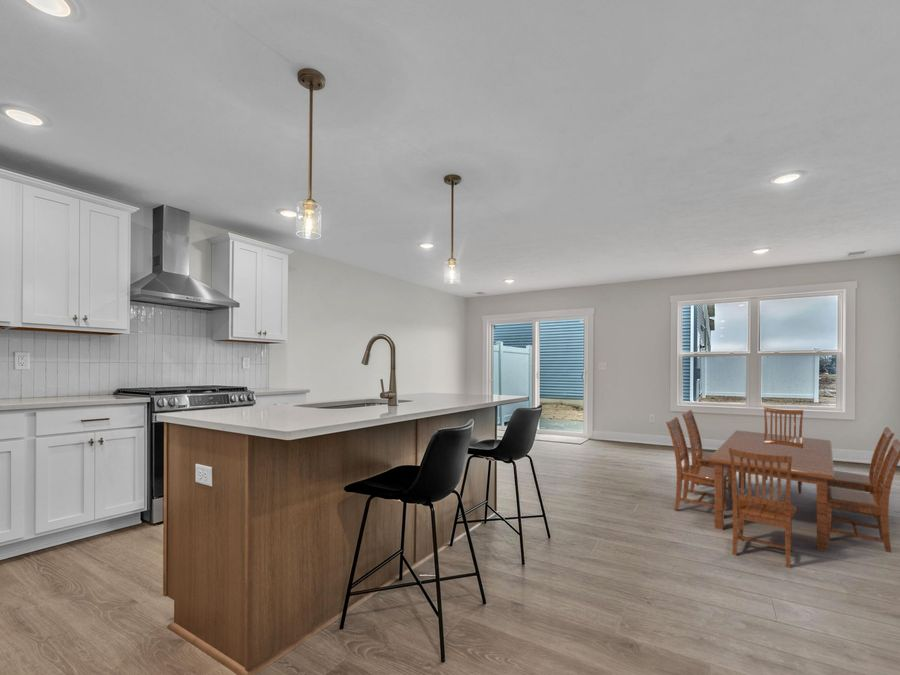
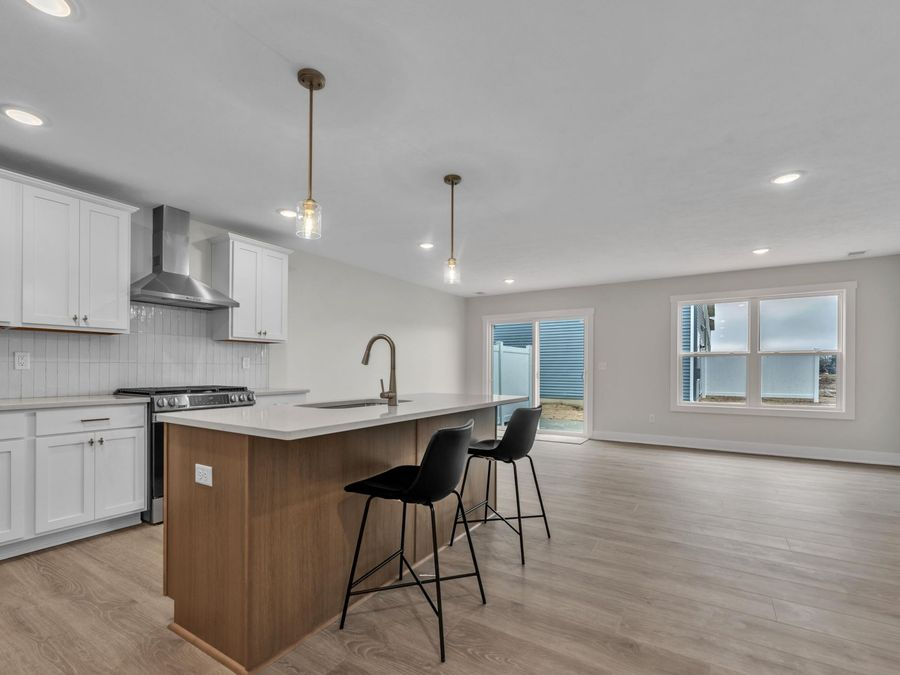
- dining set [665,406,900,569]
